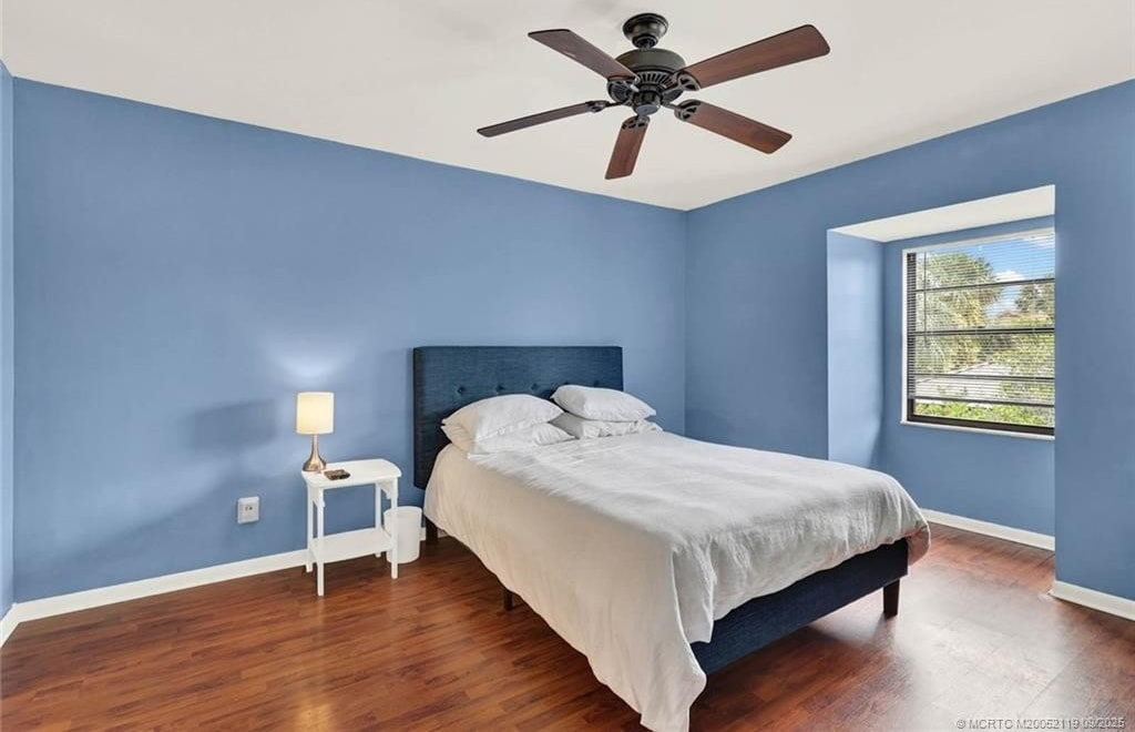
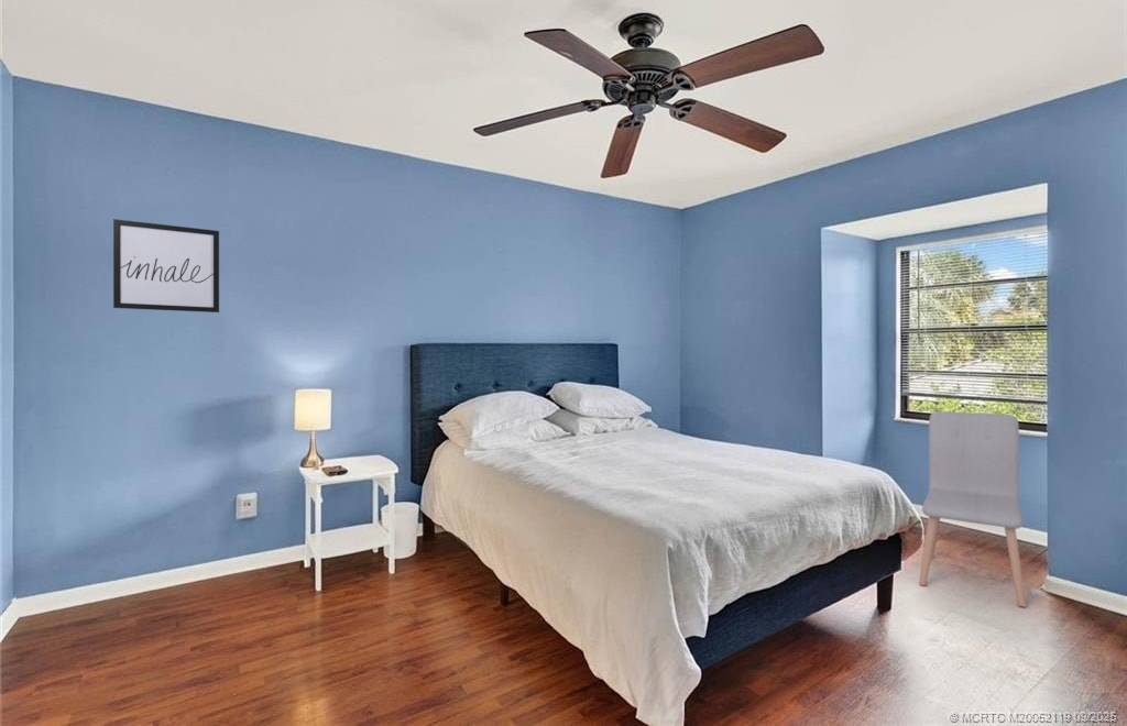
+ chair [918,410,1028,608]
+ wall art [112,218,220,314]
